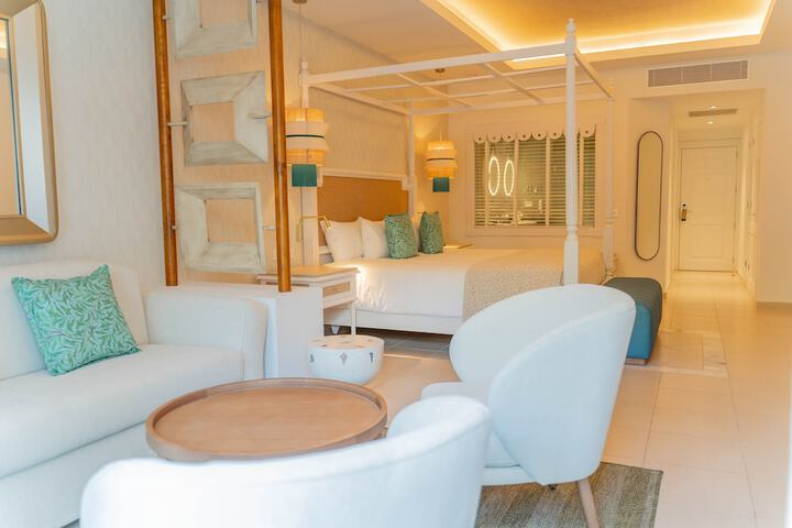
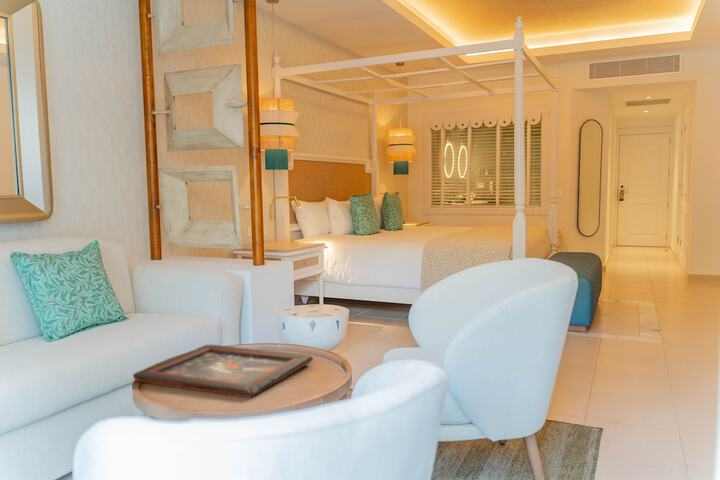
+ decorative tray [132,344,314,398]
